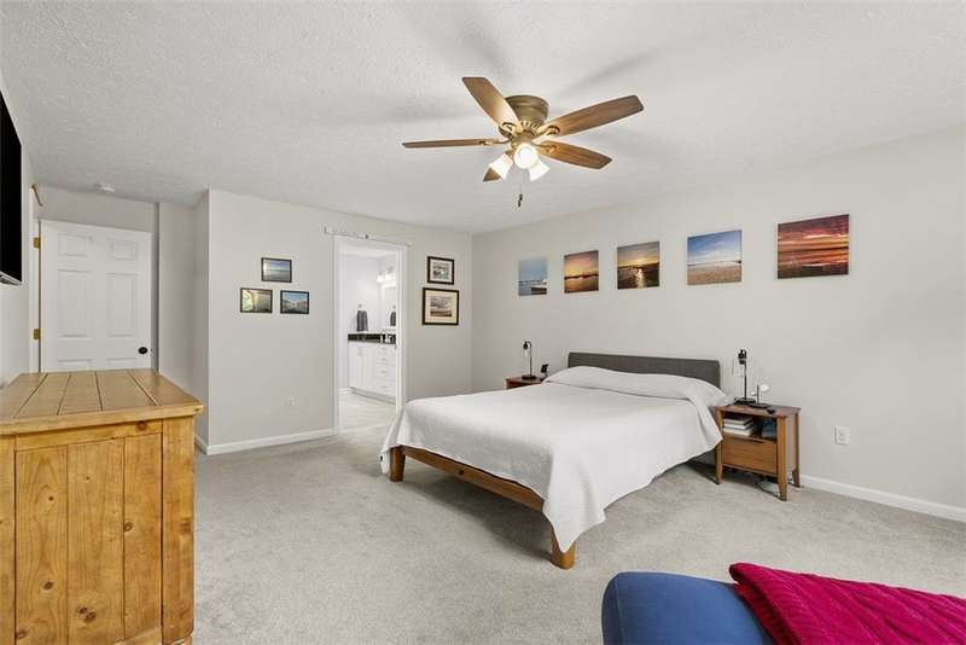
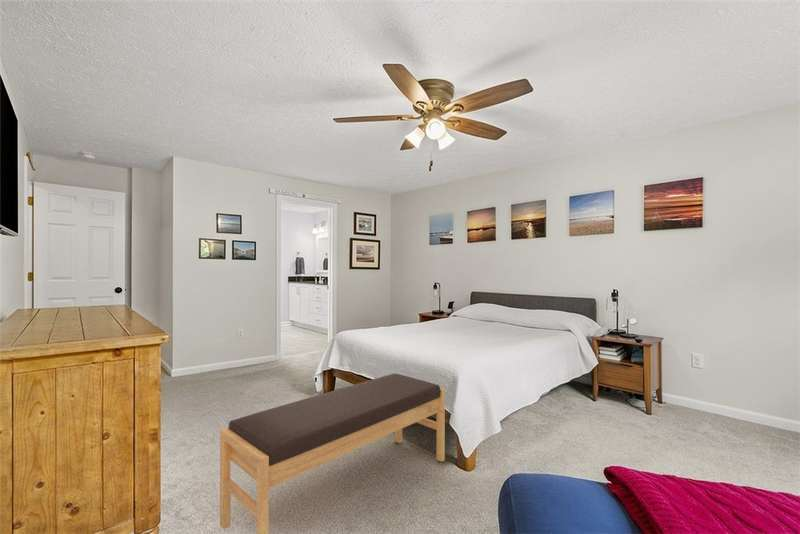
+ bench [219,372,446,534]
